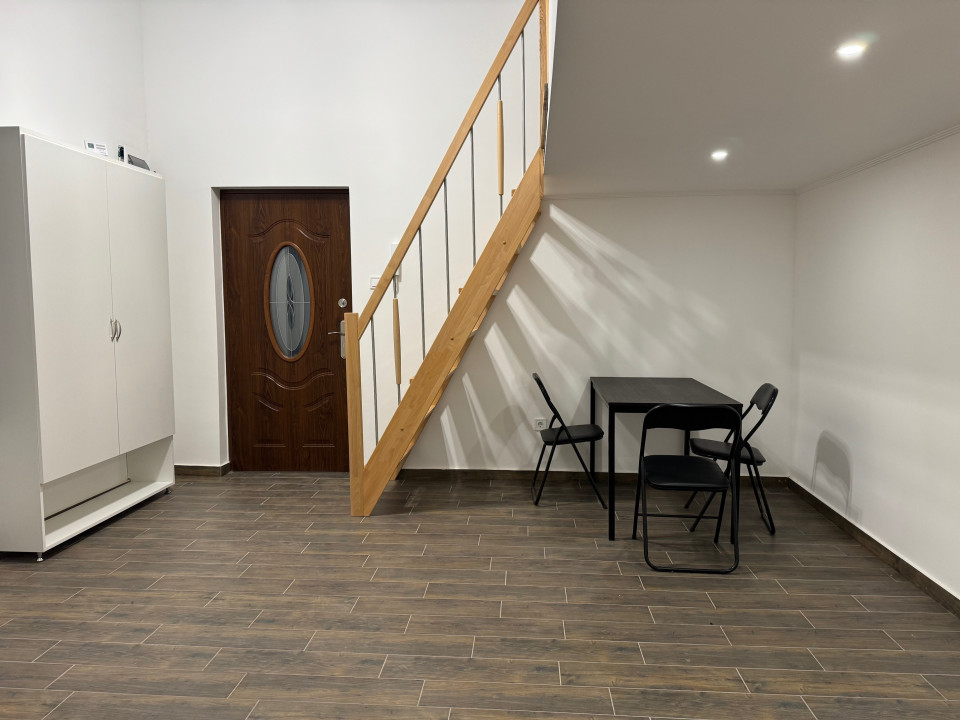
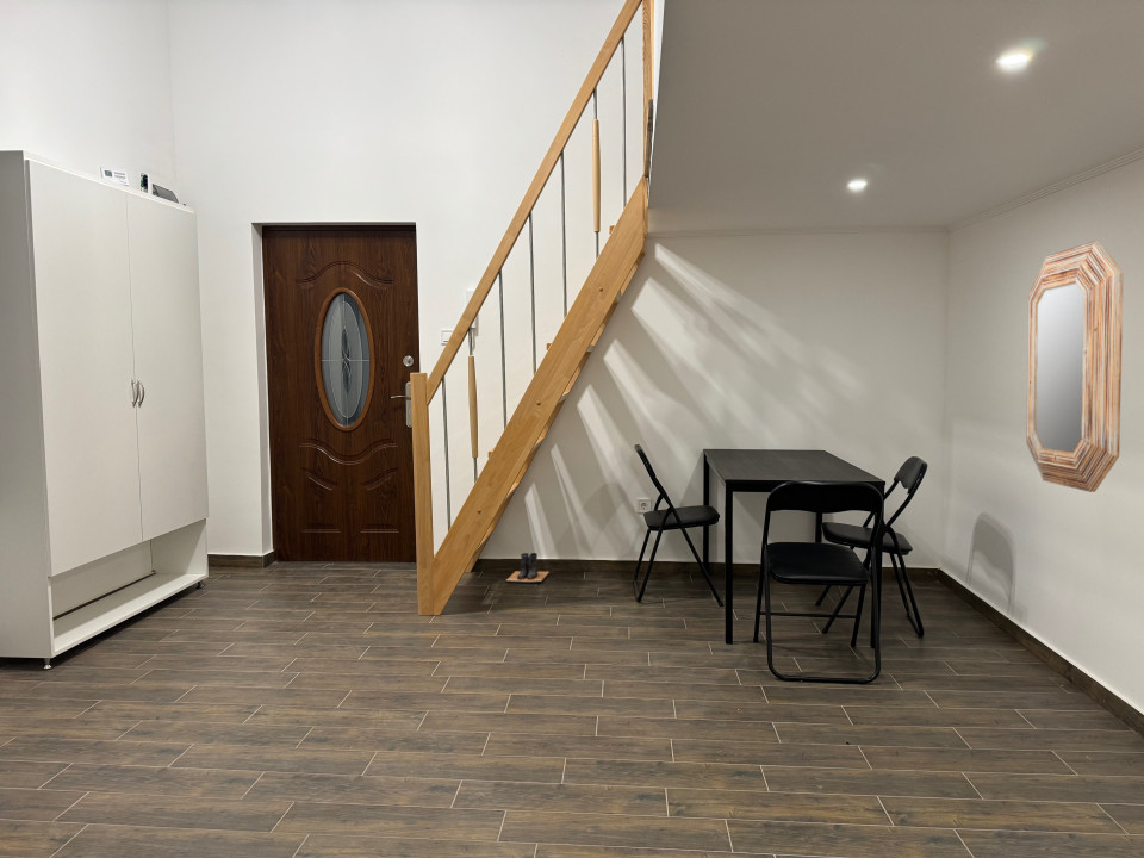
+ boots [505,552,551,584]
+ home mirror [1025,240,1125,493]
